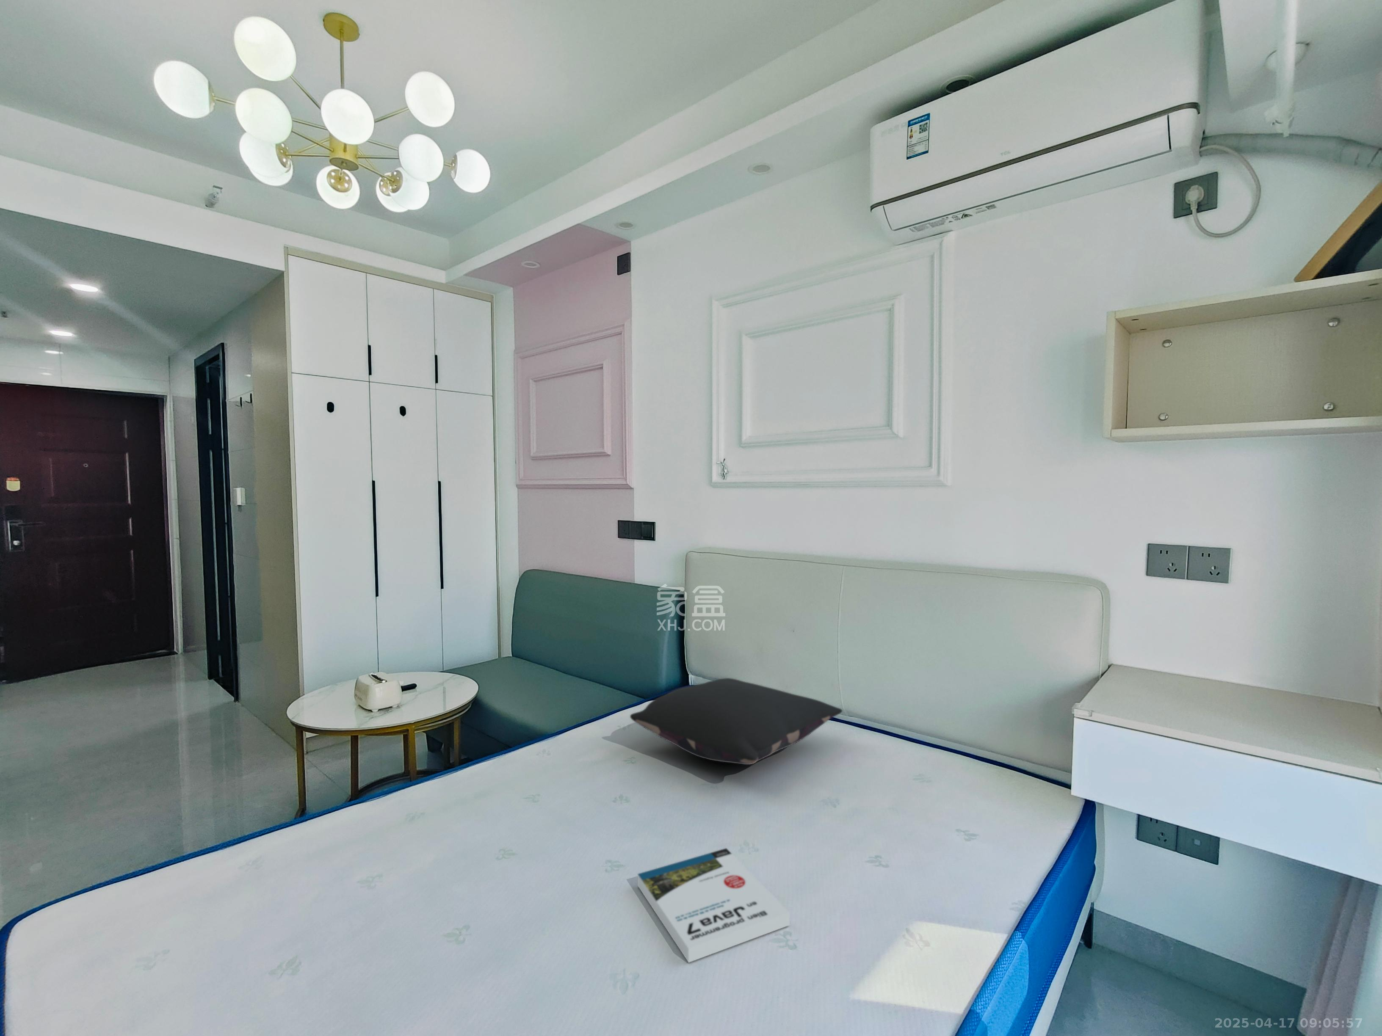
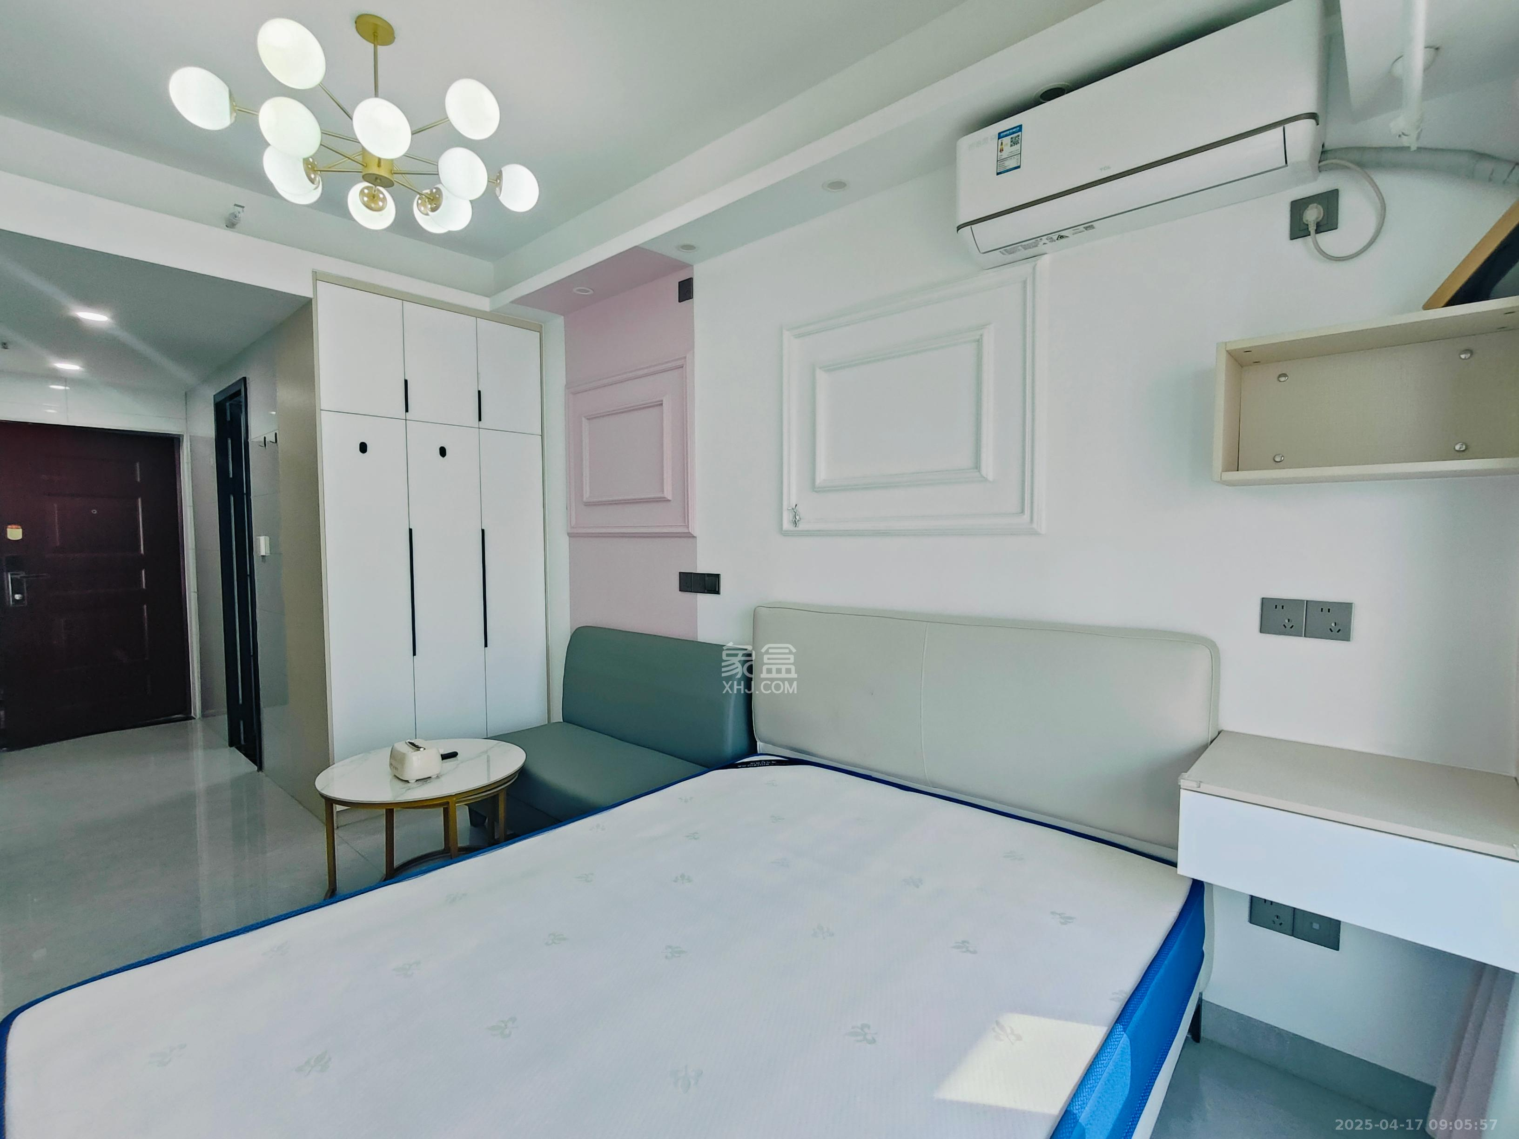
- pillow [630,678,842,765]
- book [638,848,790,963]
